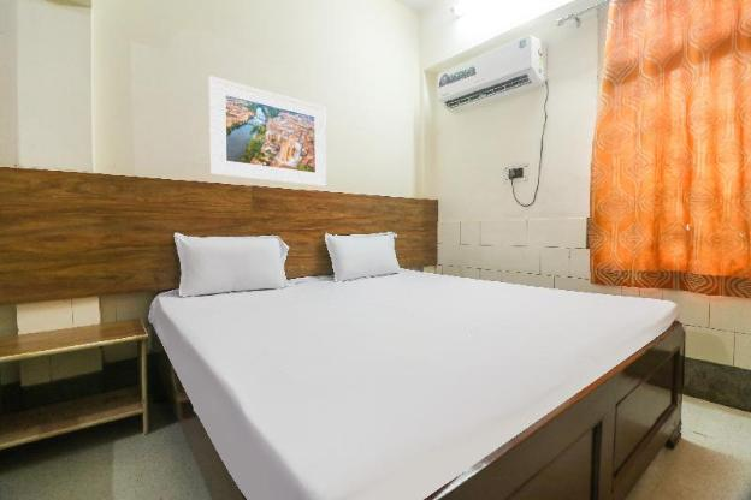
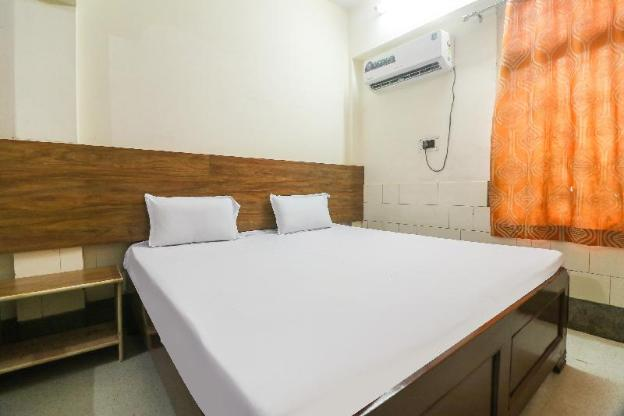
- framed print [208,75,327,188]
